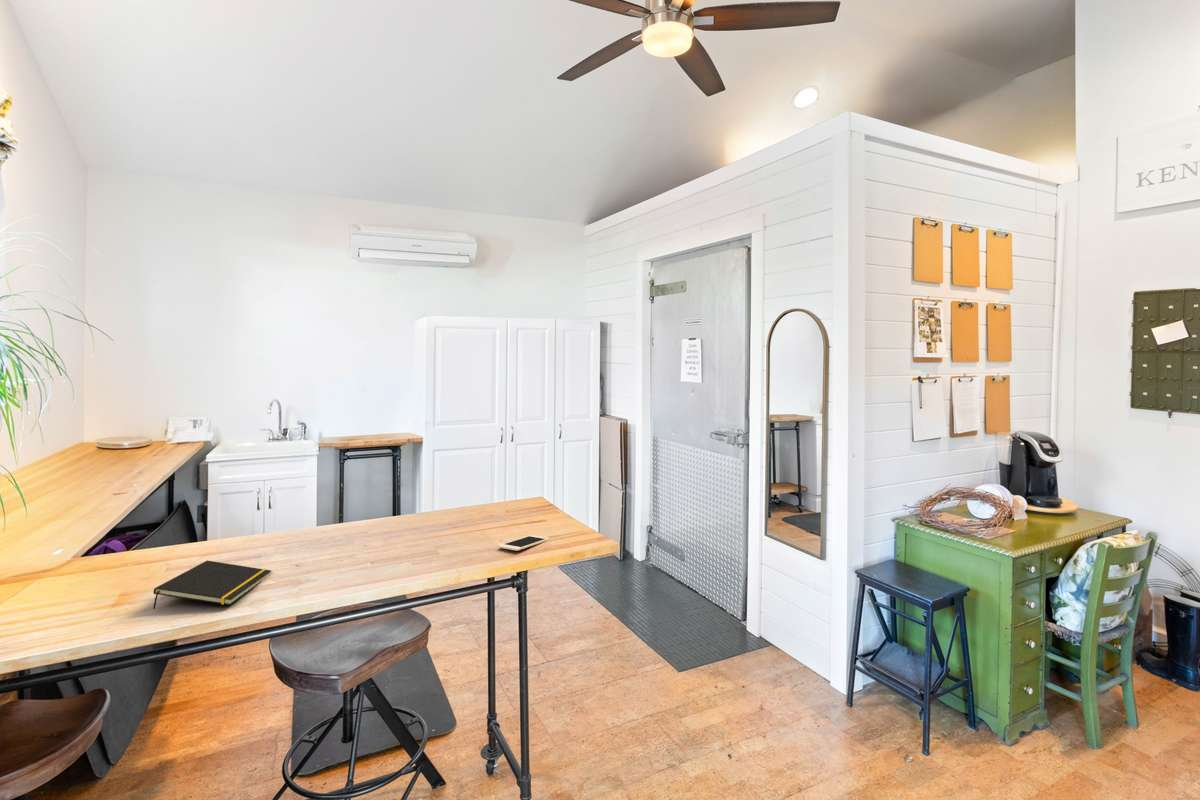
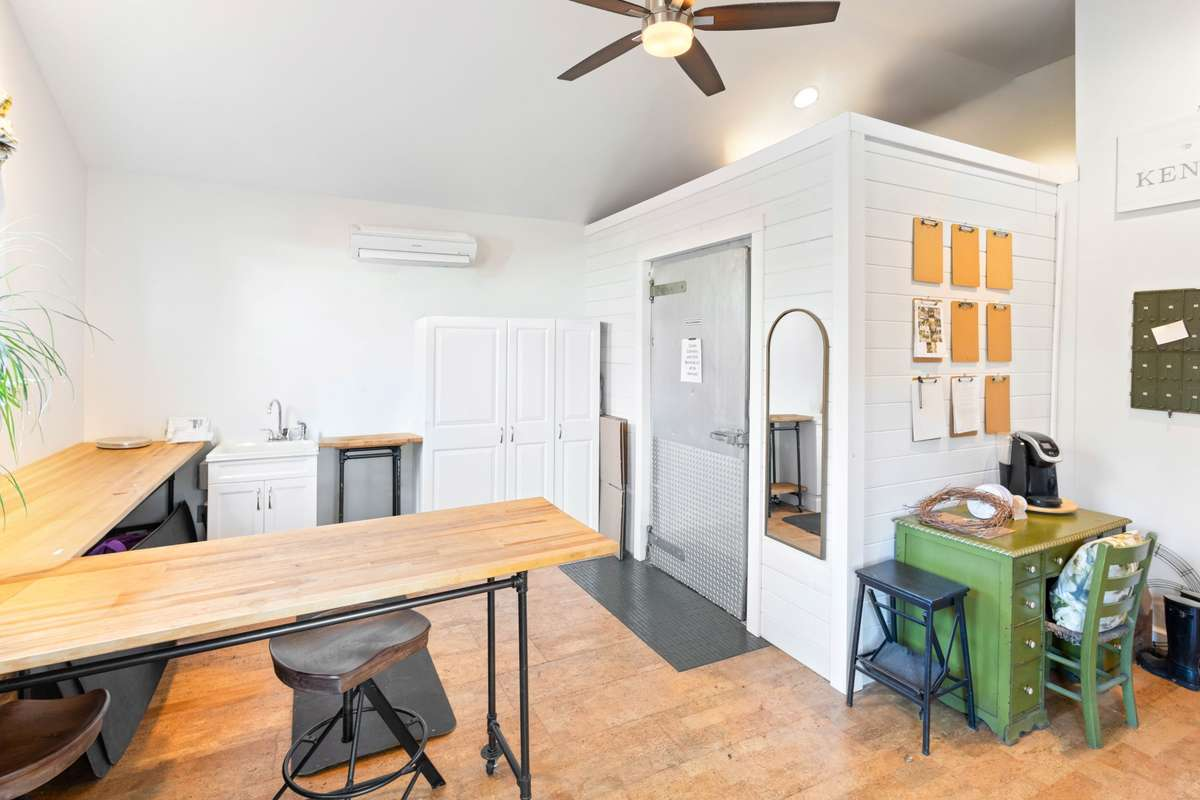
- cell phone [497,534,550,552]
- notepad [152,560,272,610]
